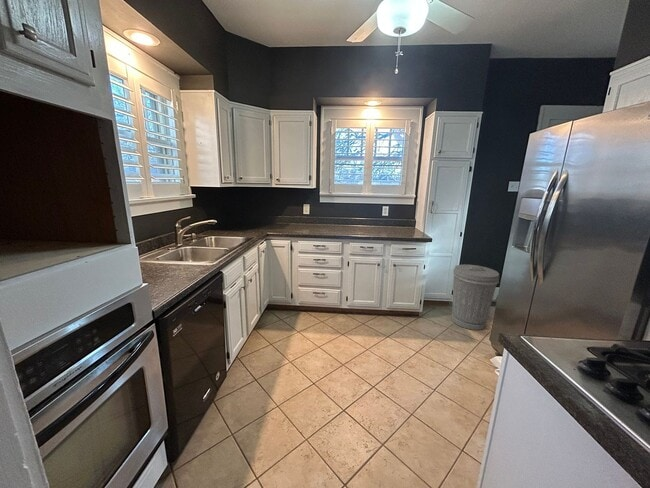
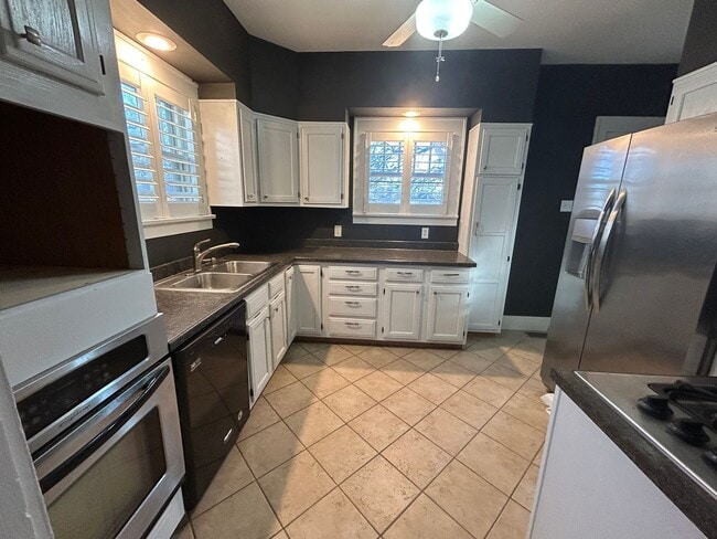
- trash can [450,263,500,331]
